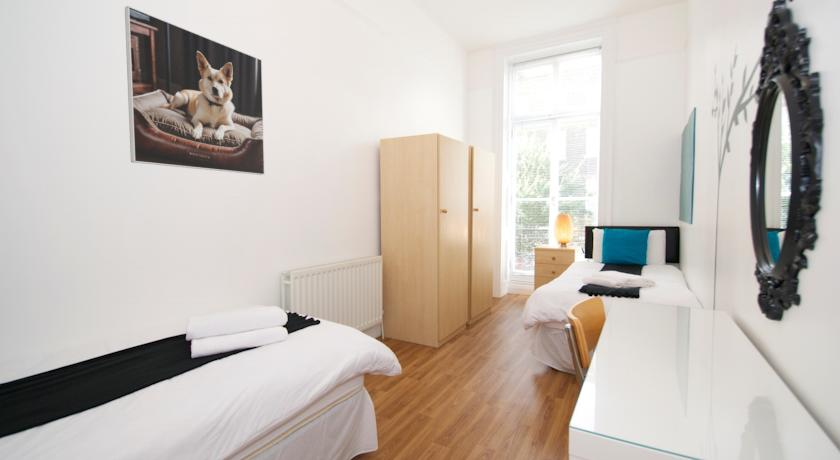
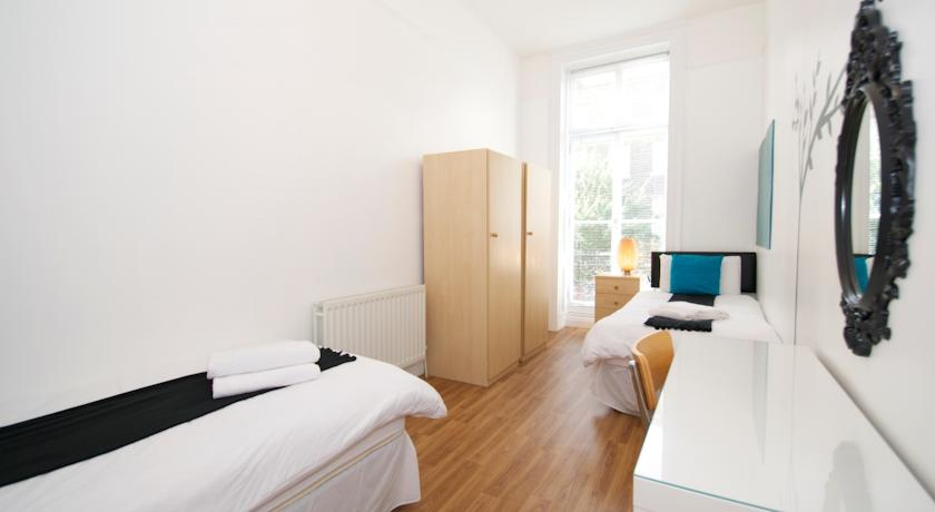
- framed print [124,5,265,176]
